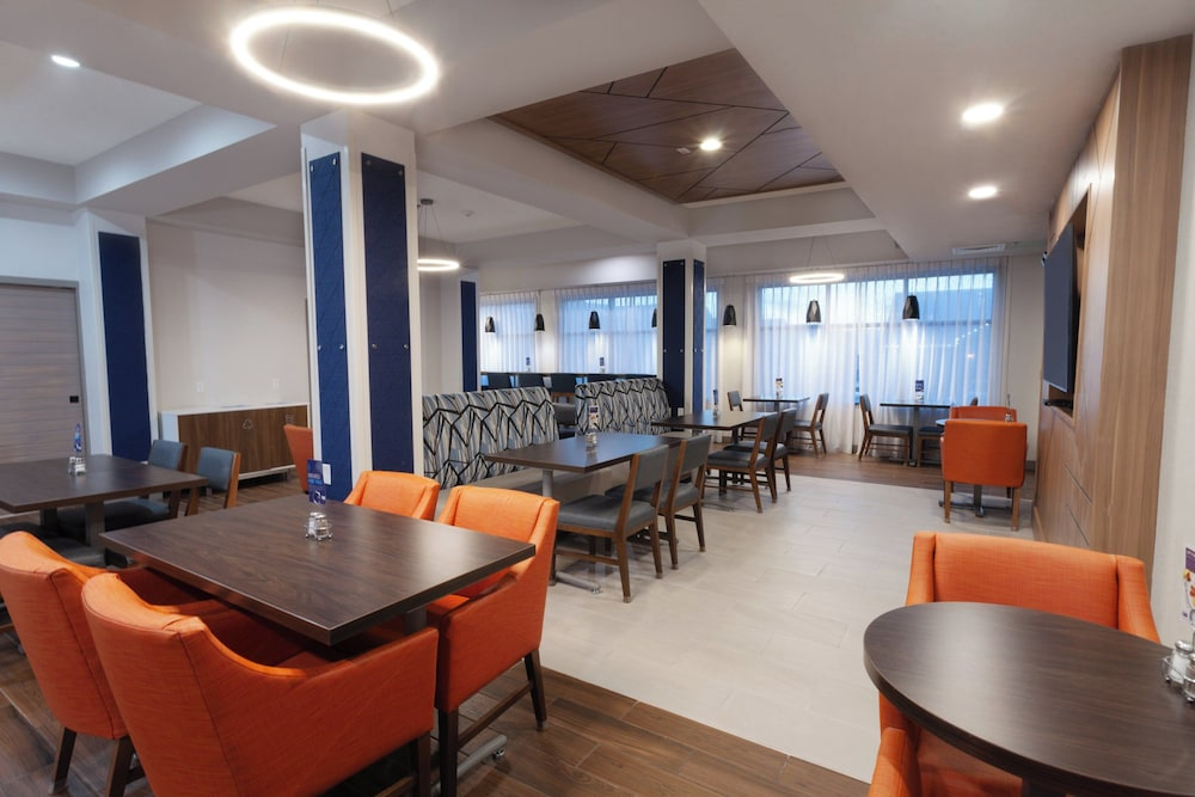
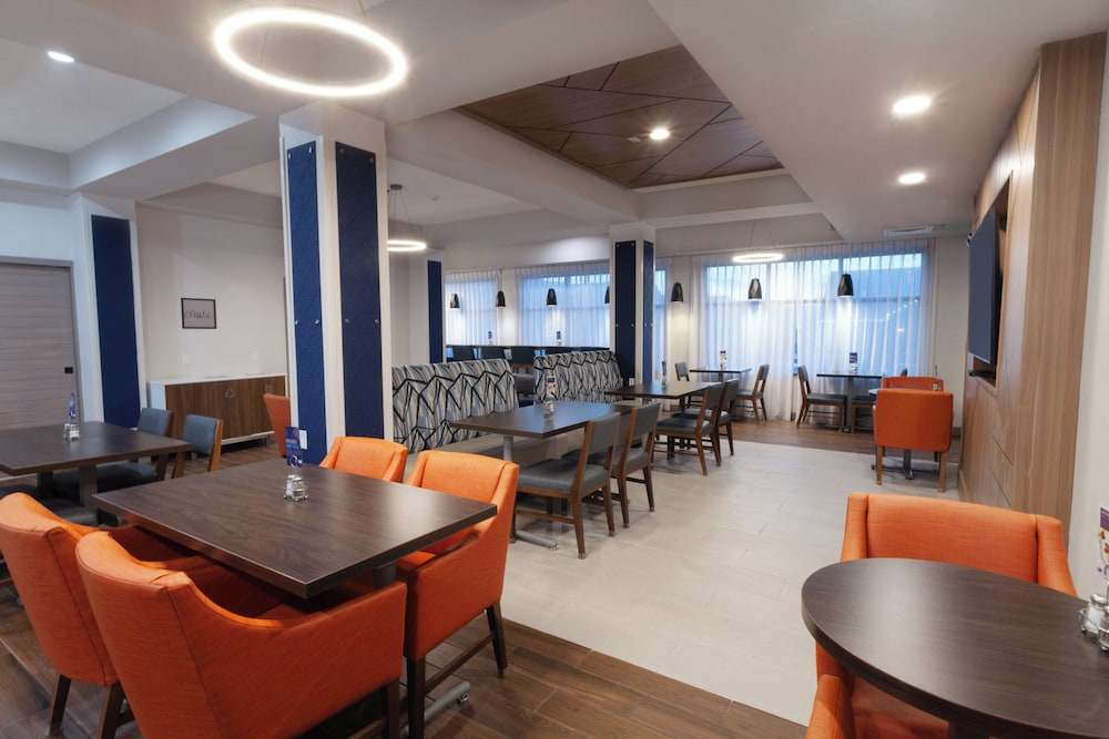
+ wall art [180,297,217,330]
